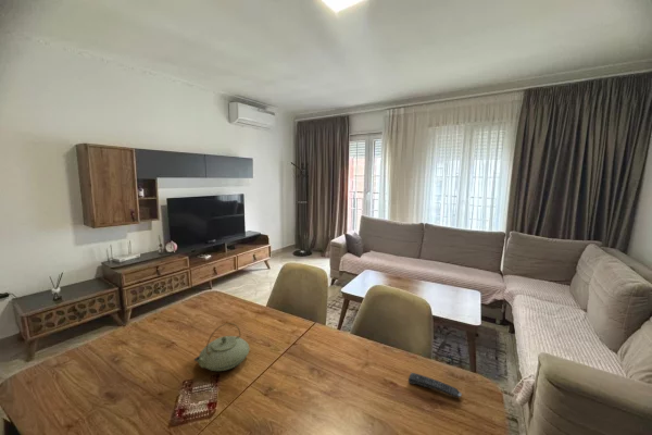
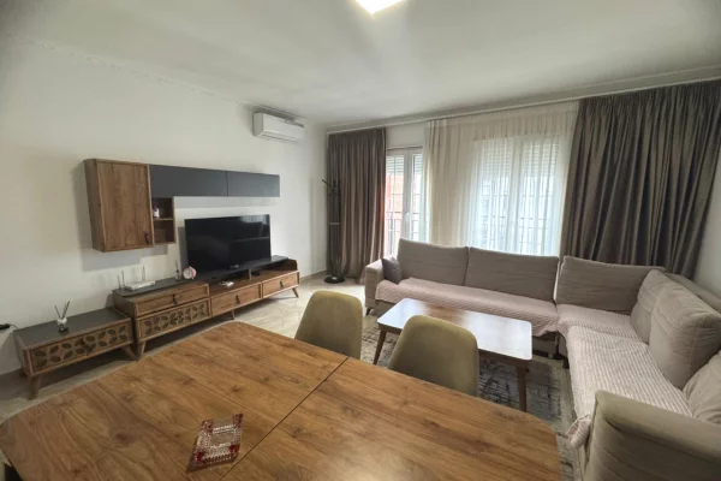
- teapot [193,322,251,372]
- remote control [408,372,463,398]
